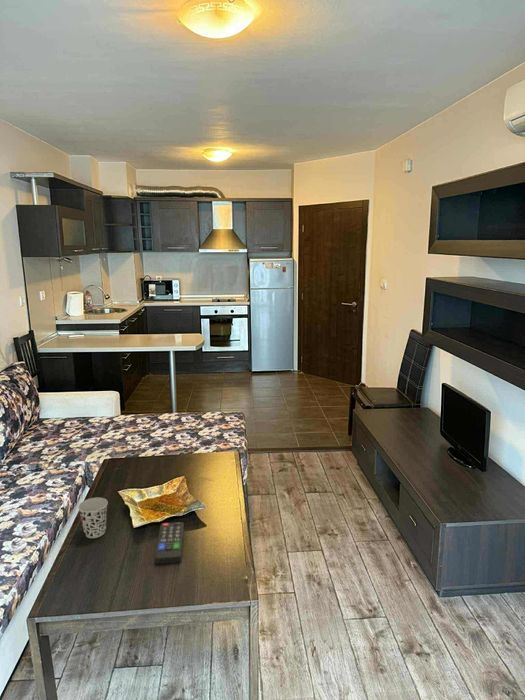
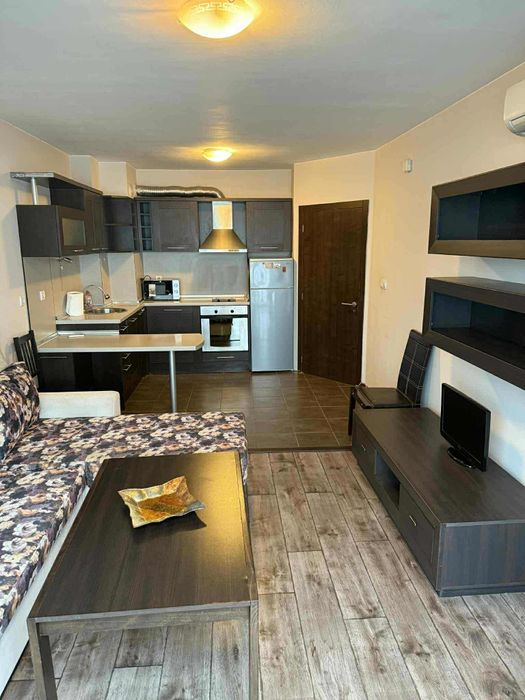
- cup [77,497,109,539]
- remote control [154,521,185,565]
